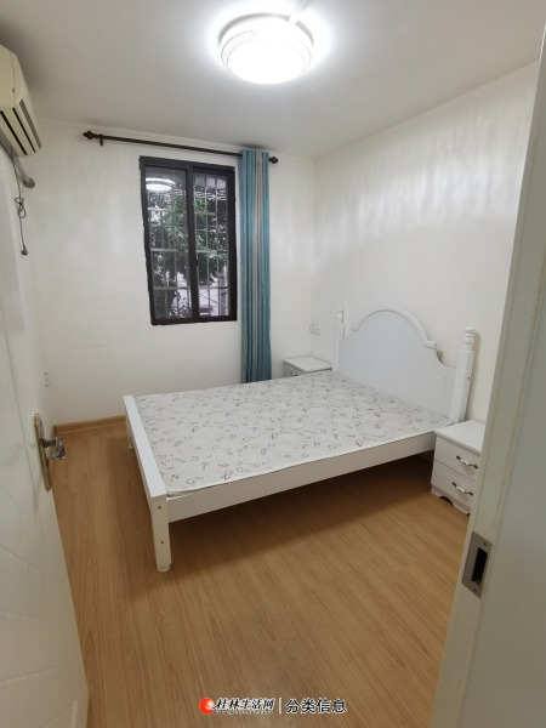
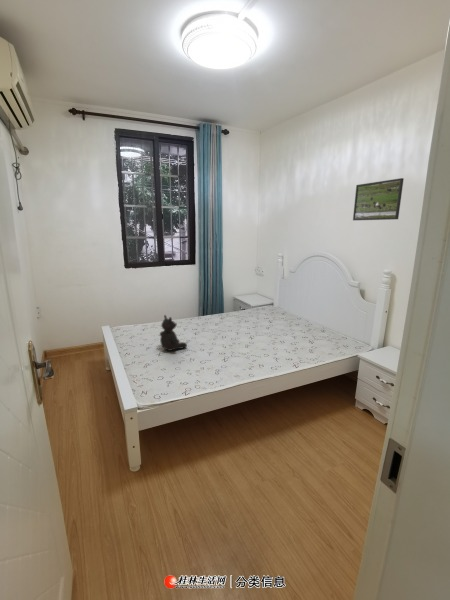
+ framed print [352,177,405,221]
+ teddy bear [159,314,188,352]
